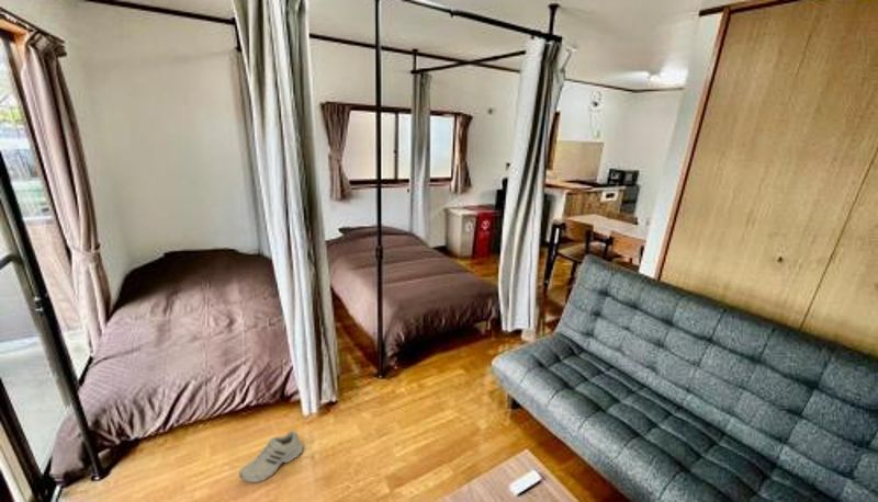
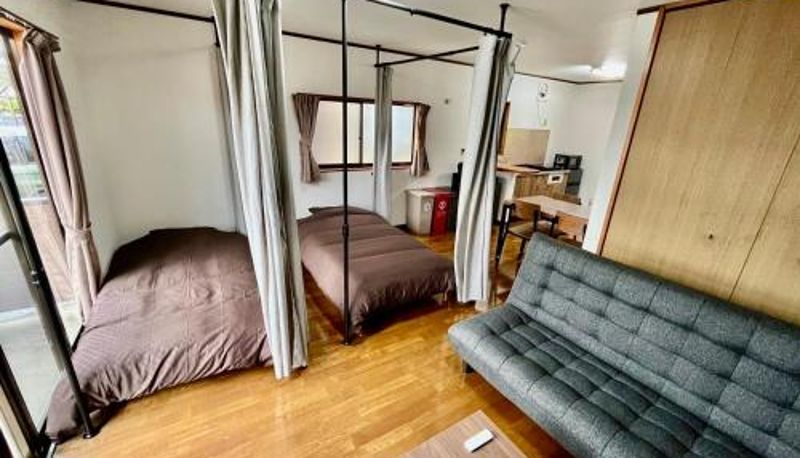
- shoe [238,430,304,483]
